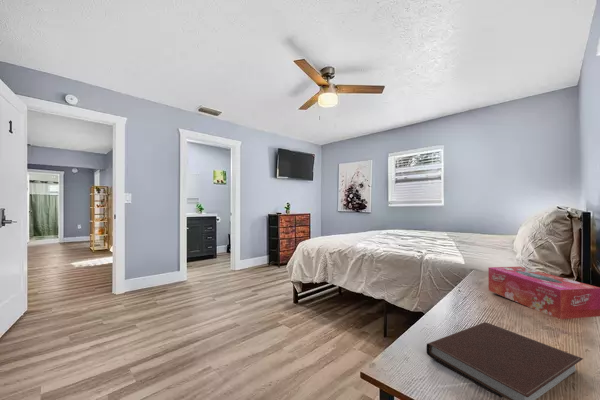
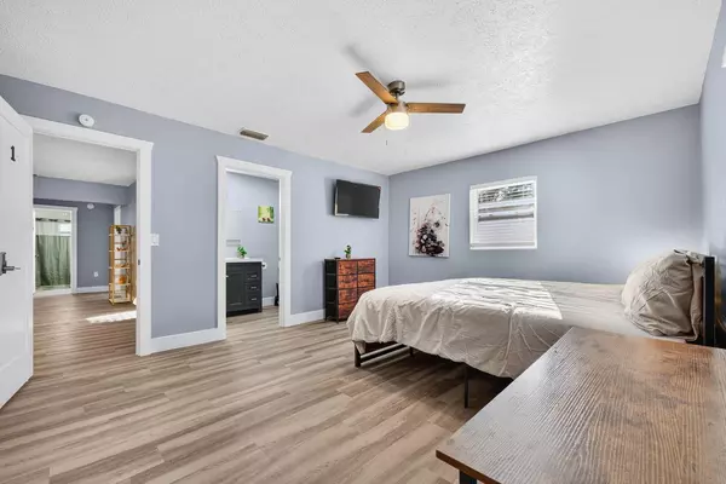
- tissue box [487,266,600,320]
- notebook [425,321,584,400]
